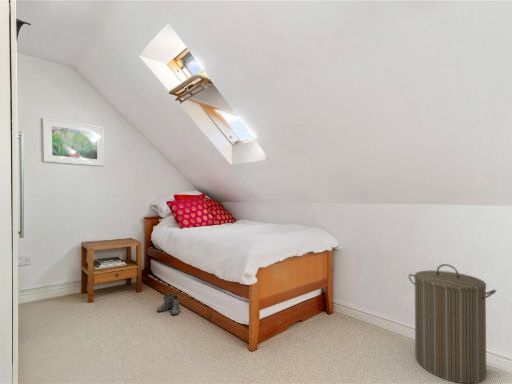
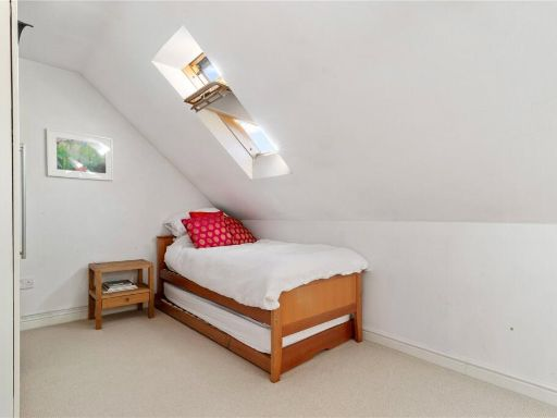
- boots [156,292,181,316]
- laundry hamper [408,263,497,384]
